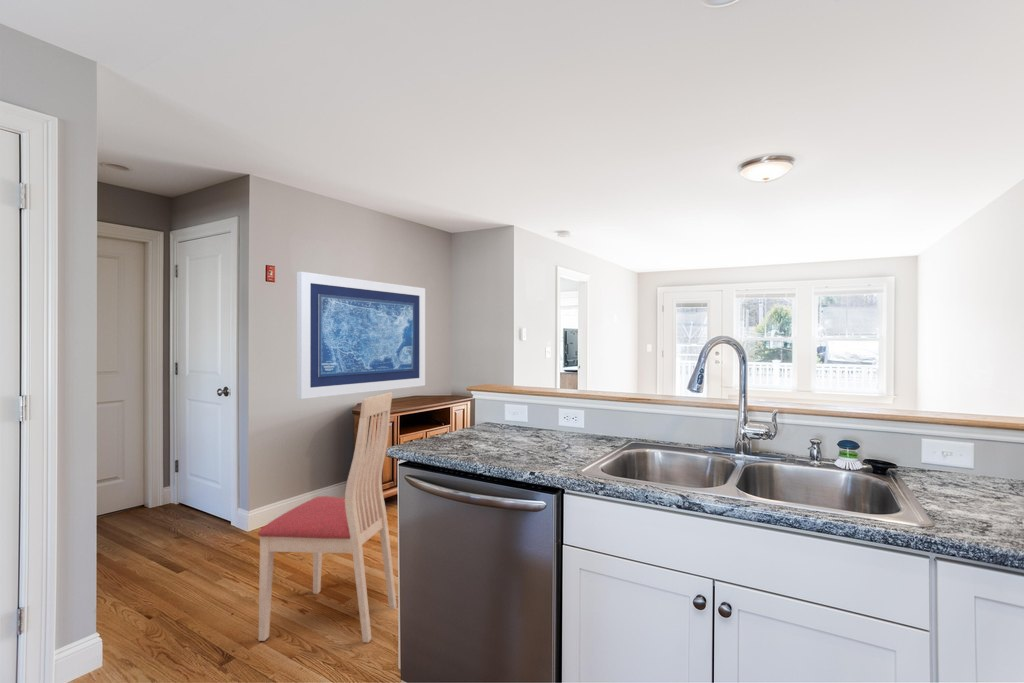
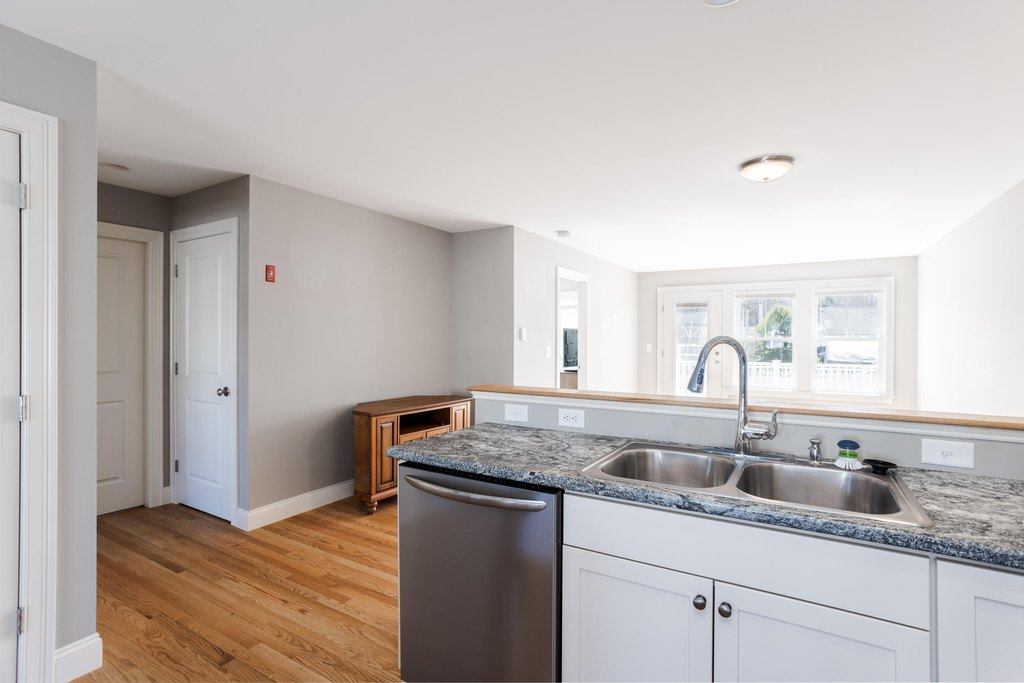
- wall art [296,271,426,400]
- chair [257,391,398,643]
